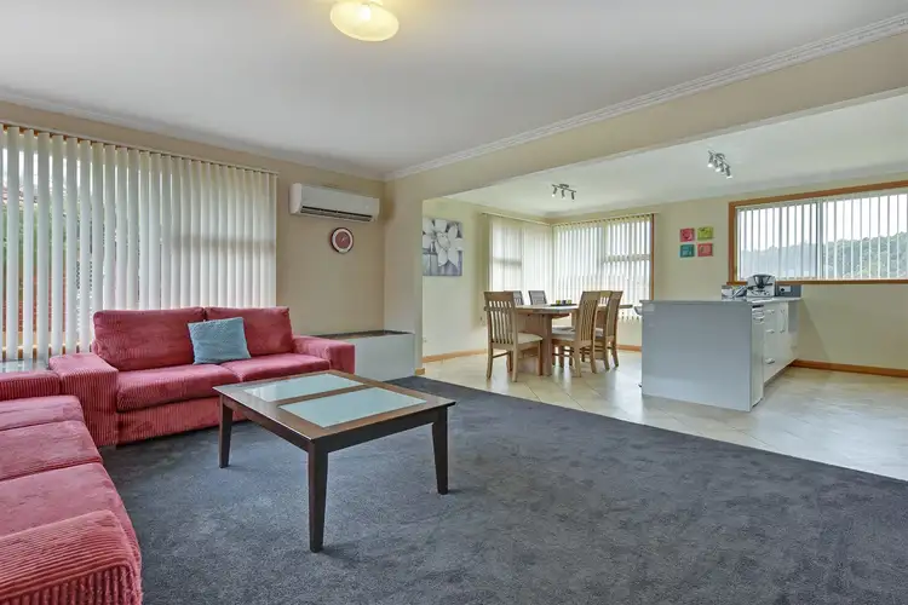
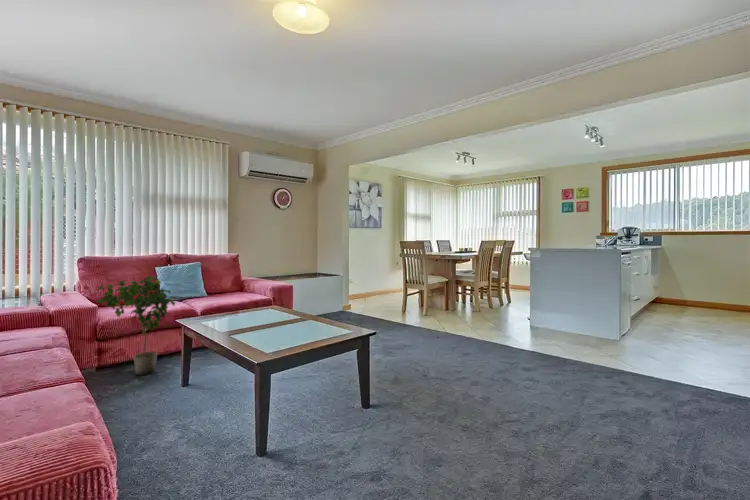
+ potted plant [96,274,177,376]
